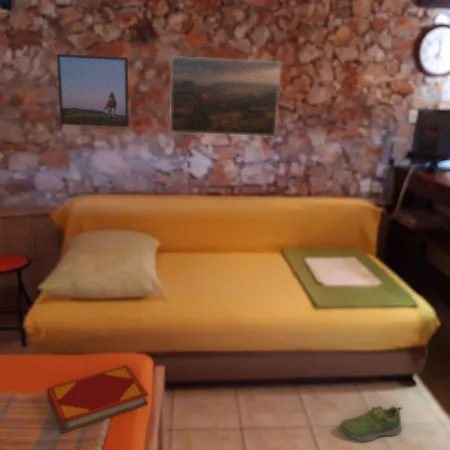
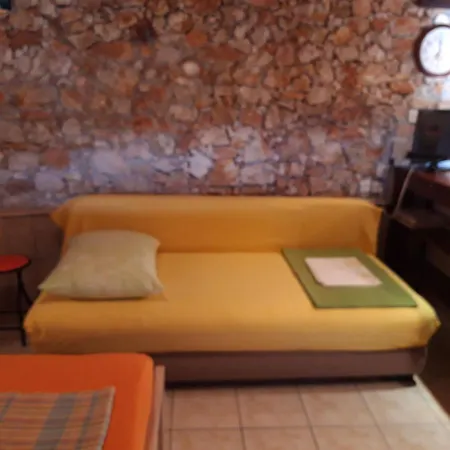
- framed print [169,55,282,137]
- hardback book [46,364,149,434]
- shoe [339,405,403,443]
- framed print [56,53,130,128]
